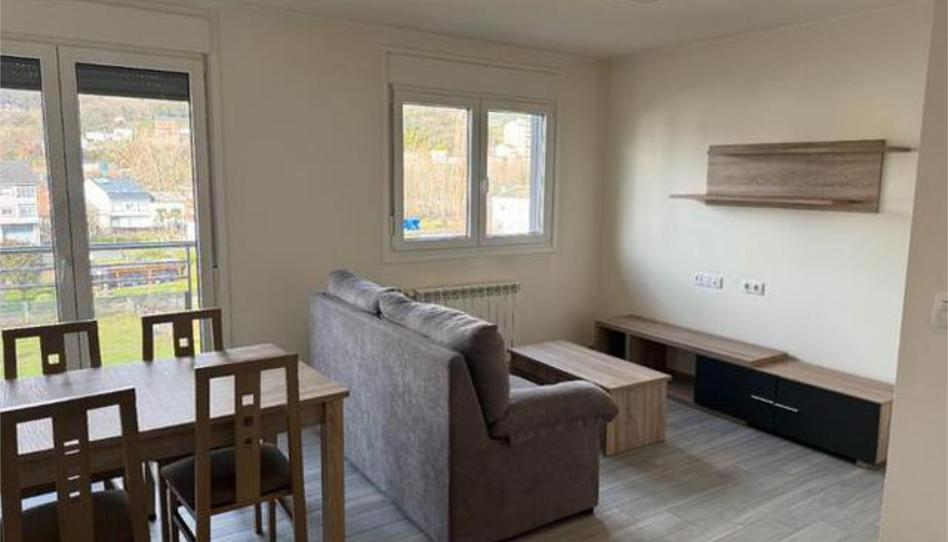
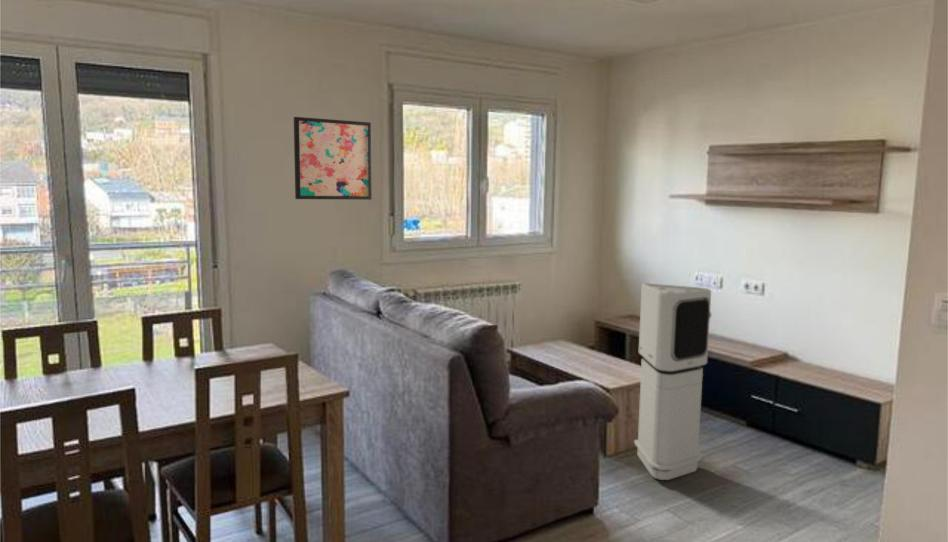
+ wall art [293,116,373,201]
+ air purifier [633,282,712,481]
